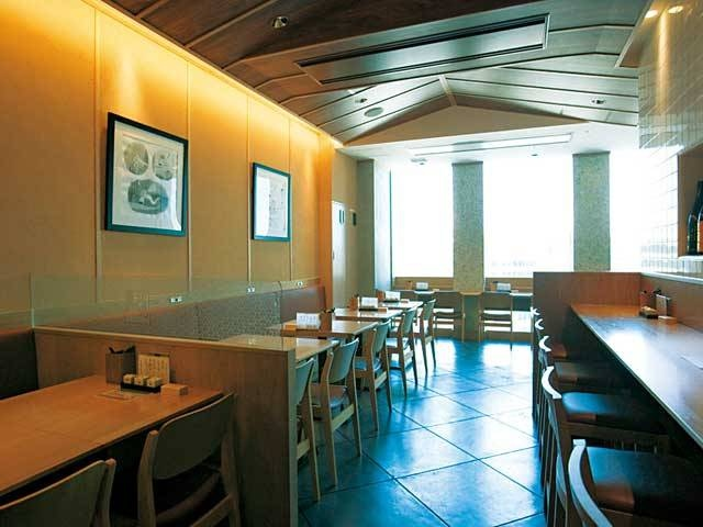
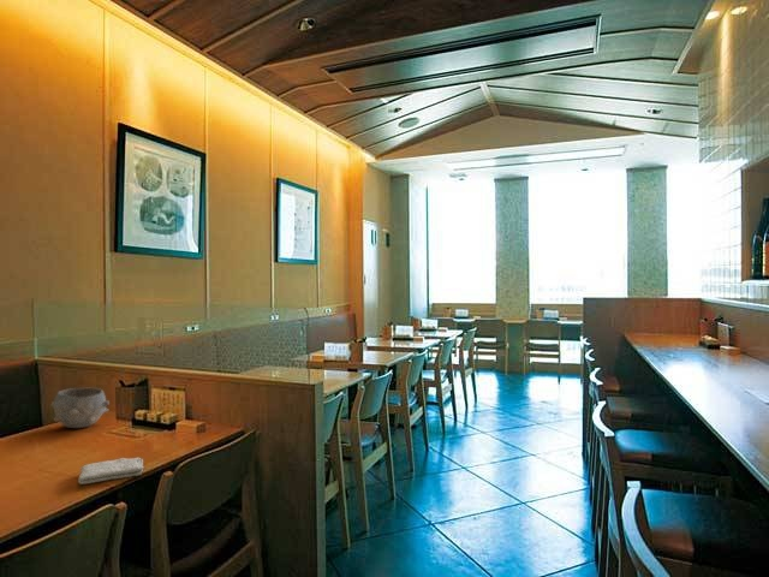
+ washcloth [77,456,145,486]
+ bowl [50,387,111,429]
